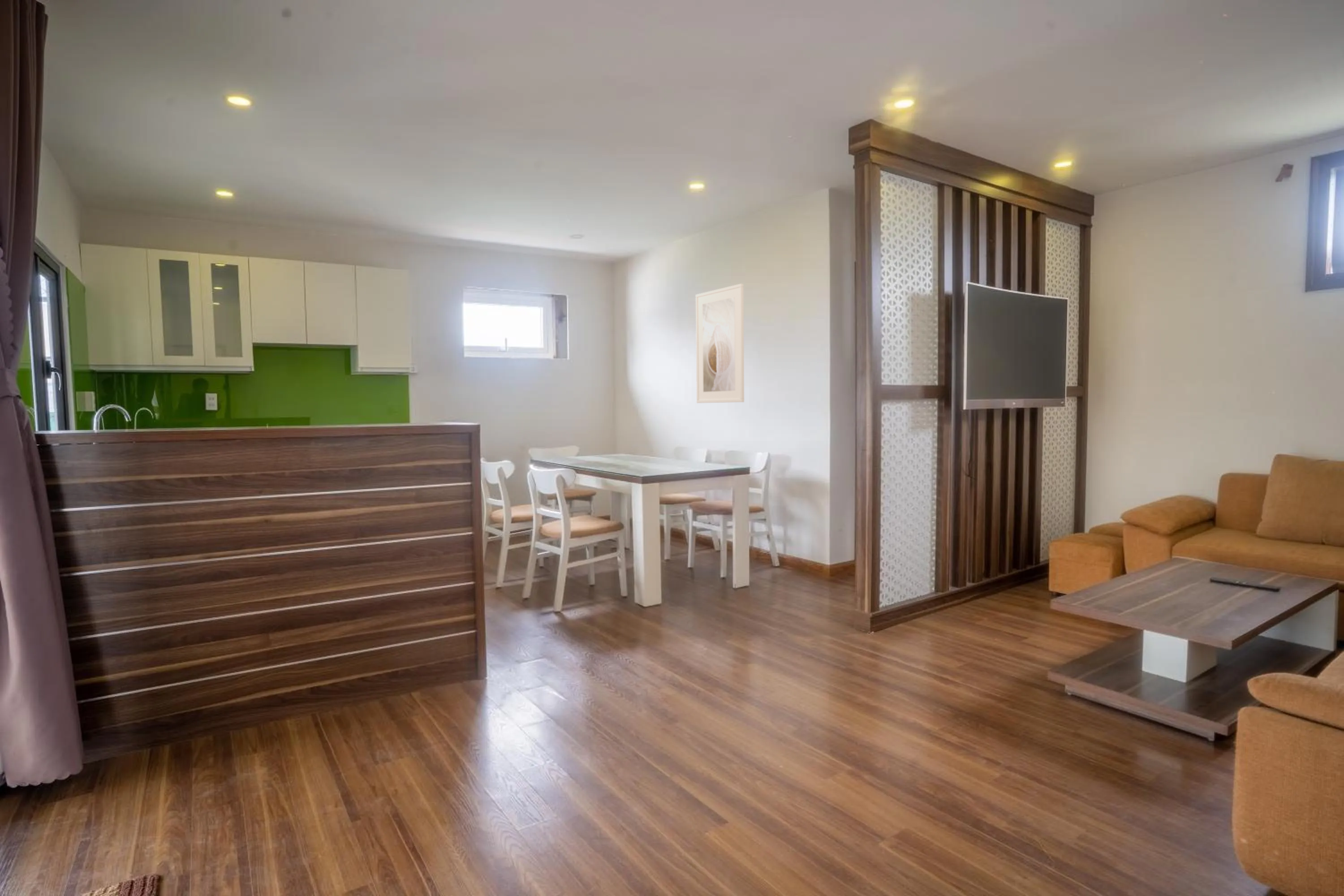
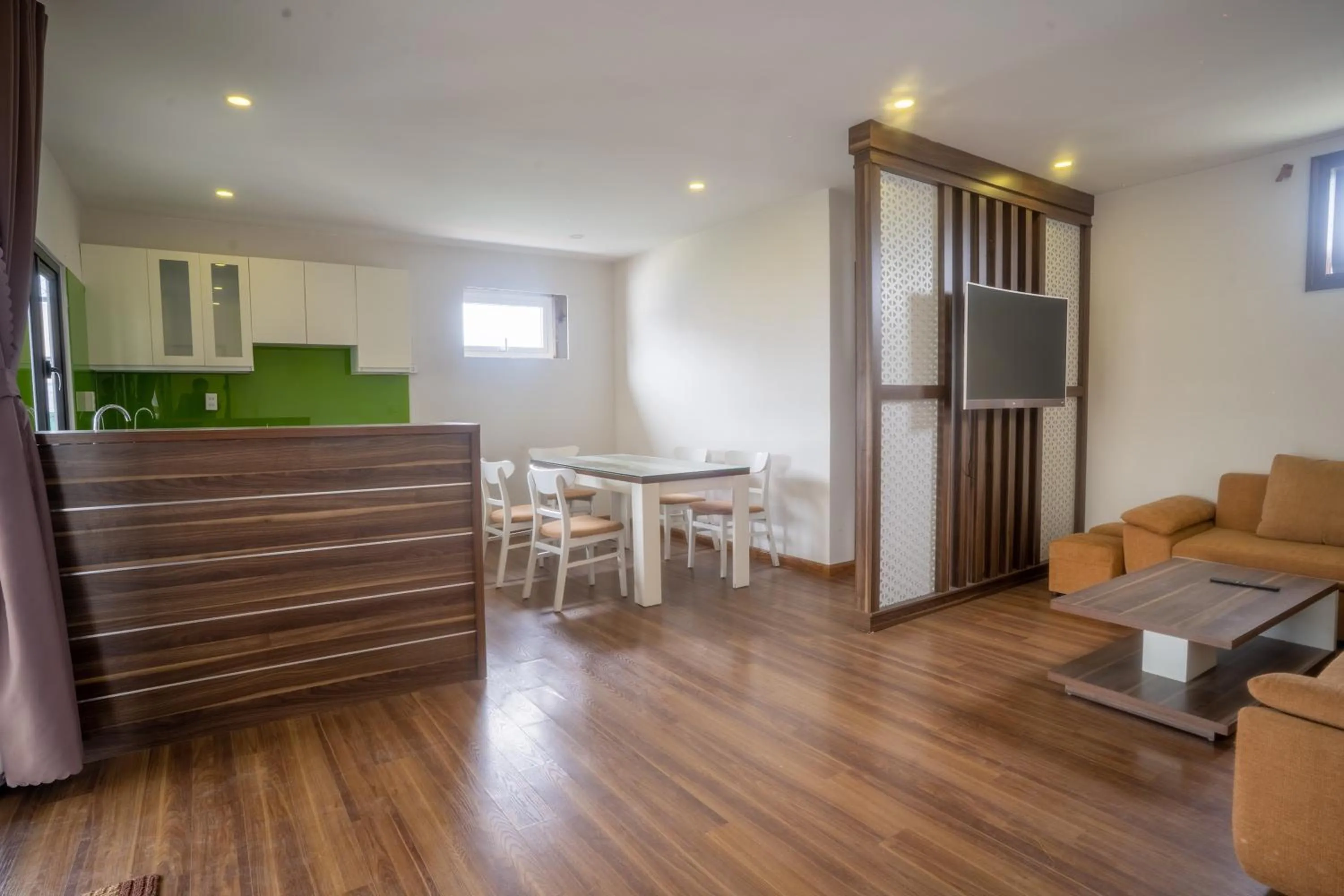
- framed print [695,283,745,404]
